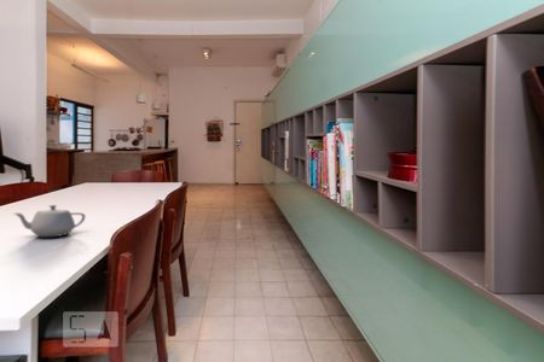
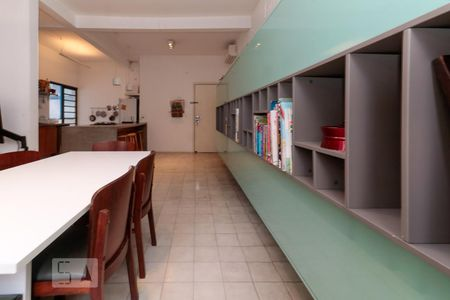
- teapot [13,204,87,238]
